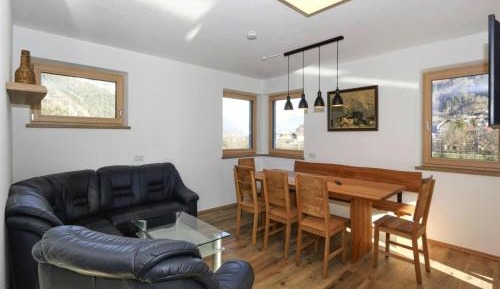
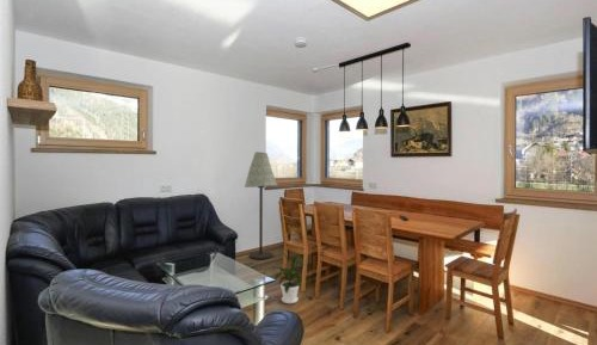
+ floor lamp [244,150,278,260]
+ house plant [263,248,306,304]
